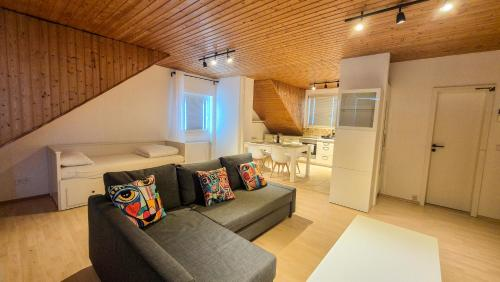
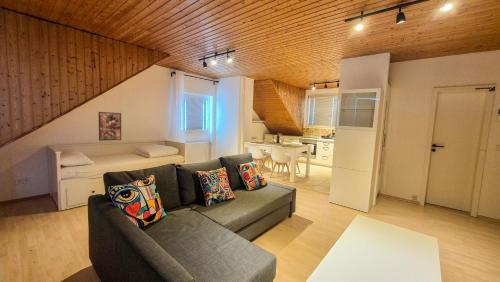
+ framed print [98,111,122,142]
